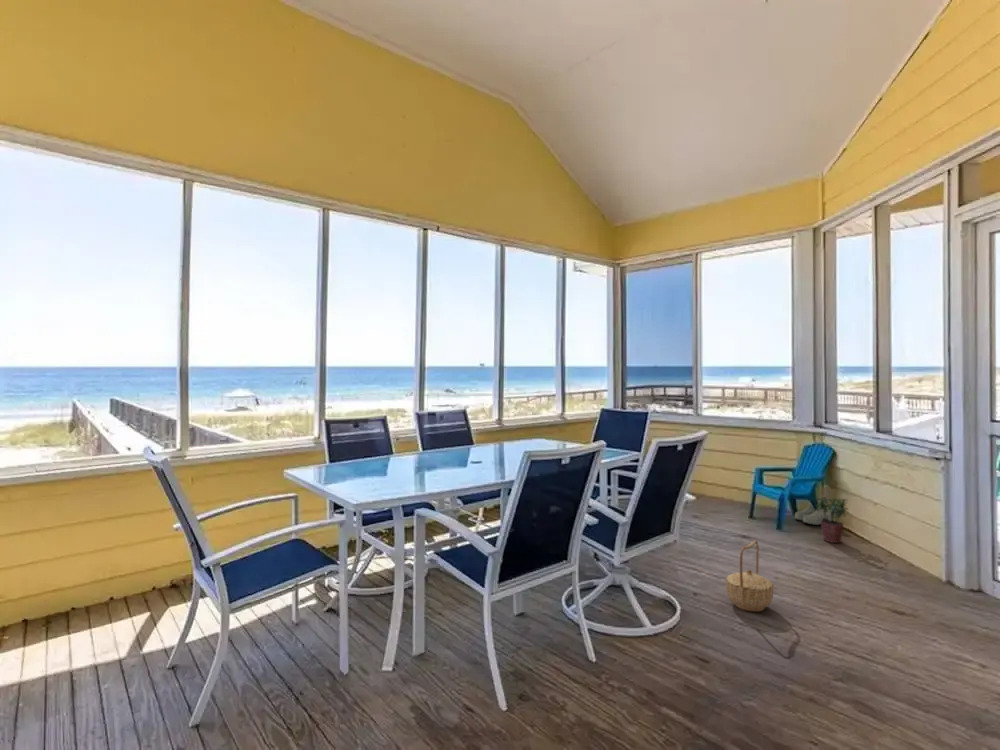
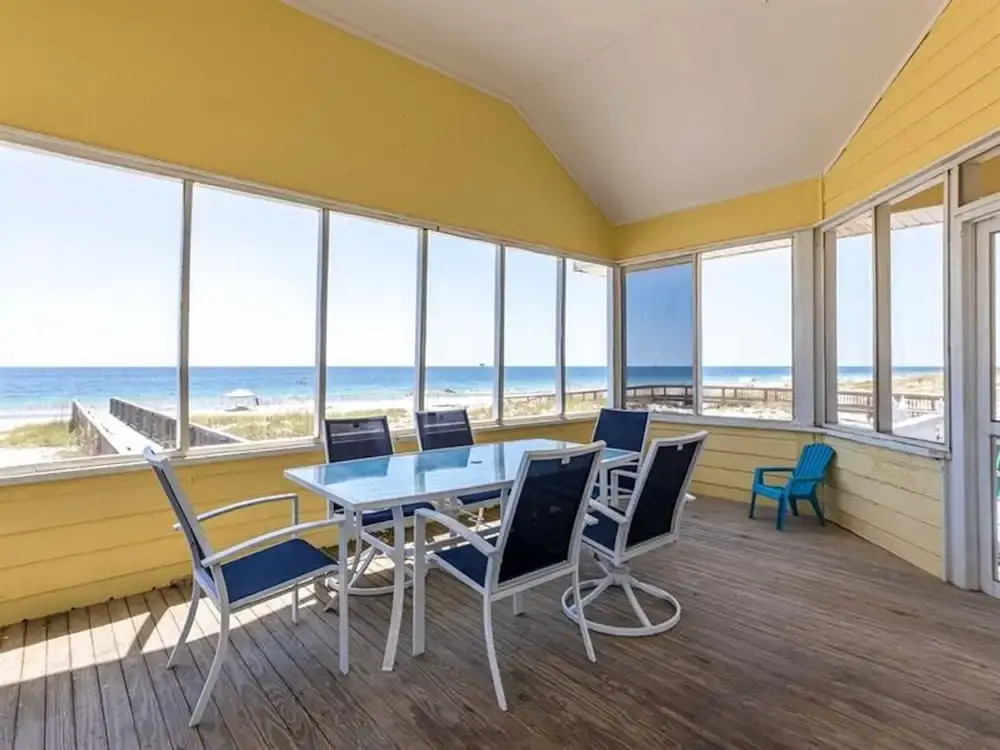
- potted plant [815,496,850,544]
- boots [794,495,831,526]
- basket [725,540,775,613]
